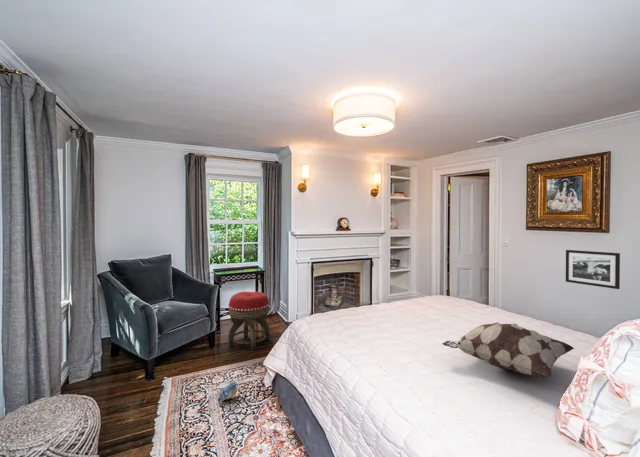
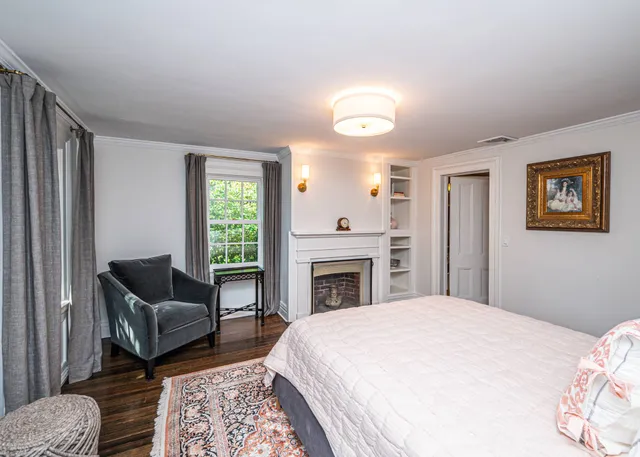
- plush toy [216,380,239,403]
- footstool [227,291,271,351]
- picture frame [565,249,621,290]
- decorative pillow [441,321,575,379]
